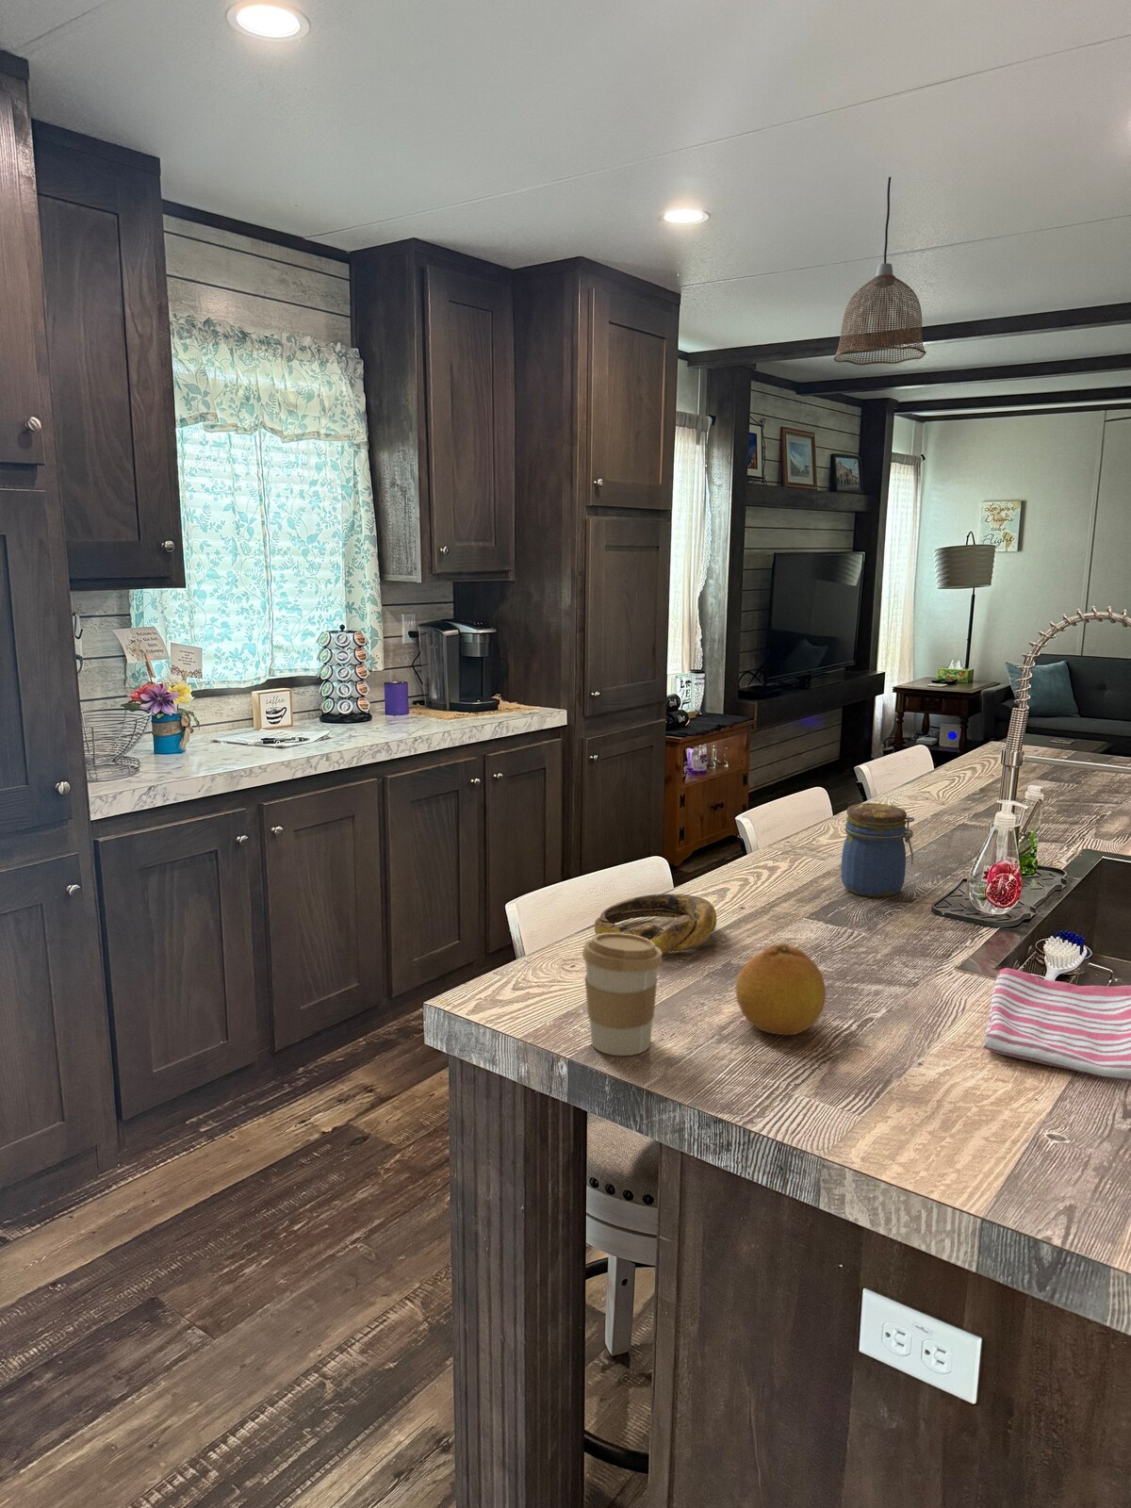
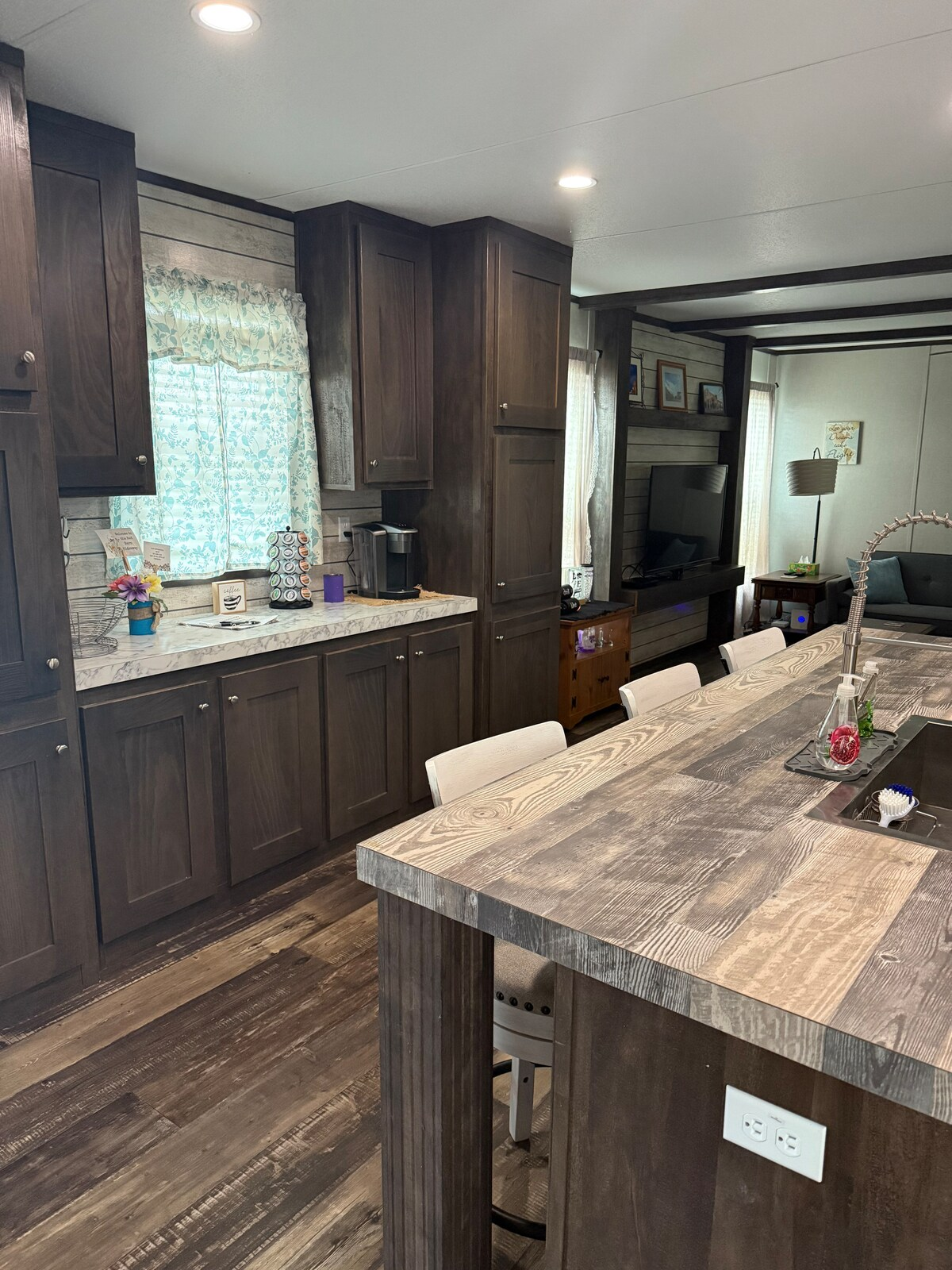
- fruit [735,943,827,1035]
- jar [840,801,915,898]
- coffee cup [581,933,664,1057]
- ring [594,893,718,957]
- dish towel [982,967,1131,1083]
- pendant lamp [833,176,928,366]
